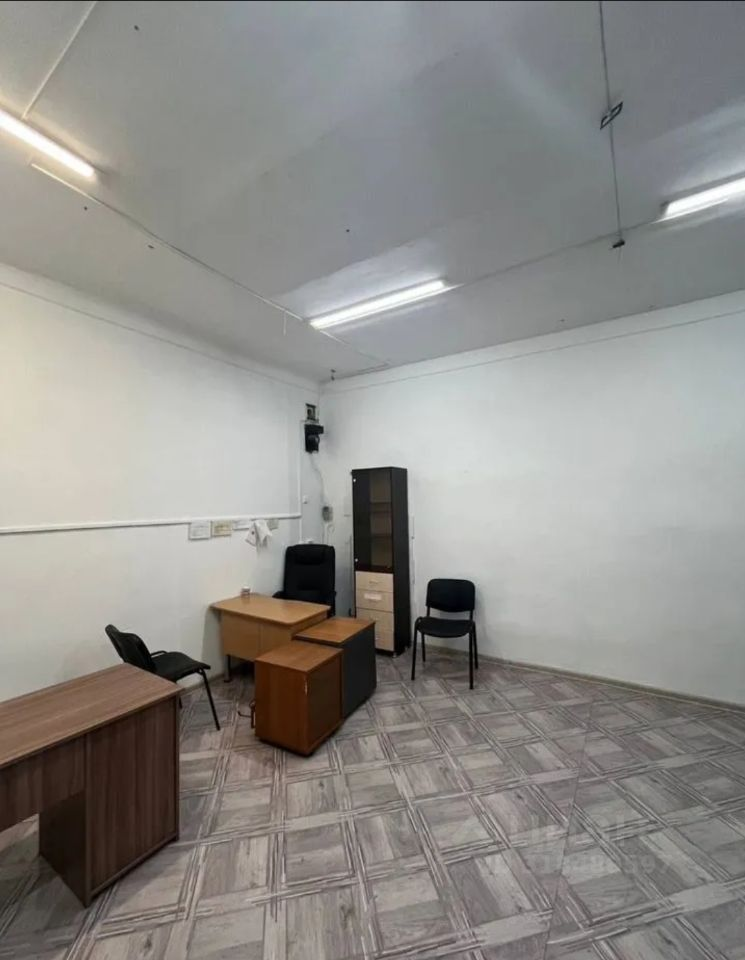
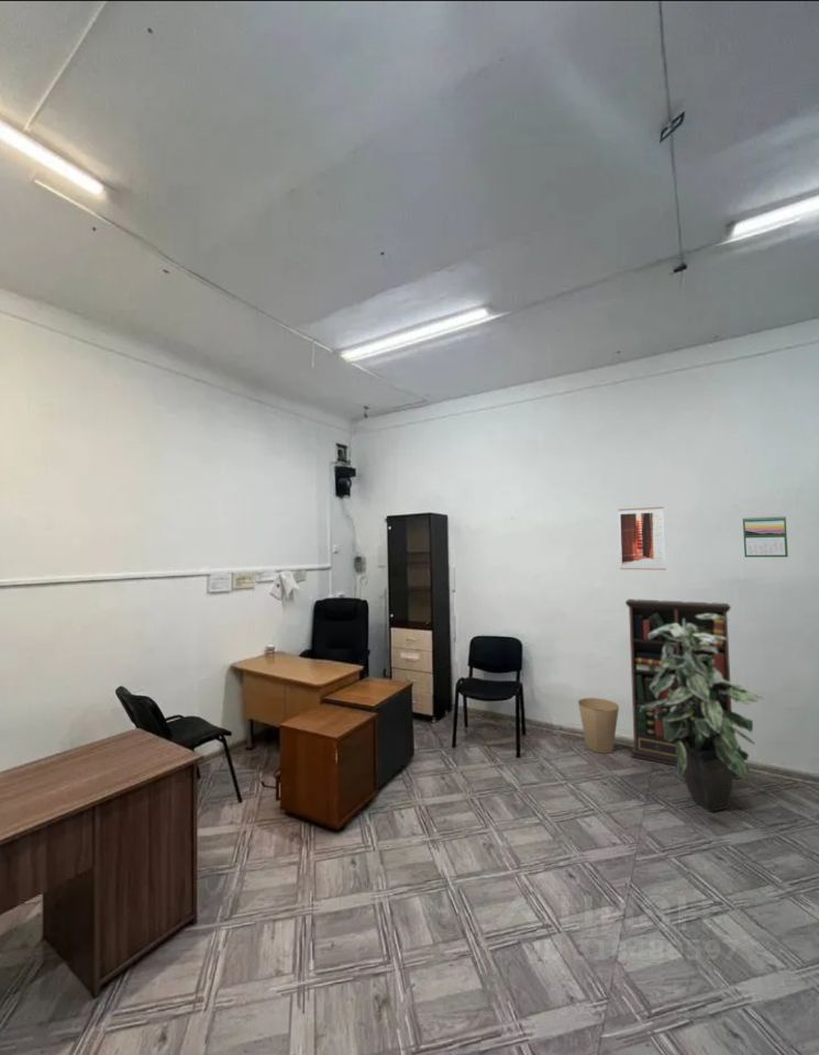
+ bookcase [624,598,740,780]
+ trash can [577,697,620,755]
+ calendar [742,515,789,558]
+ wall art [617,506,667,571]
+ indoor plant [640,614,764,813]
